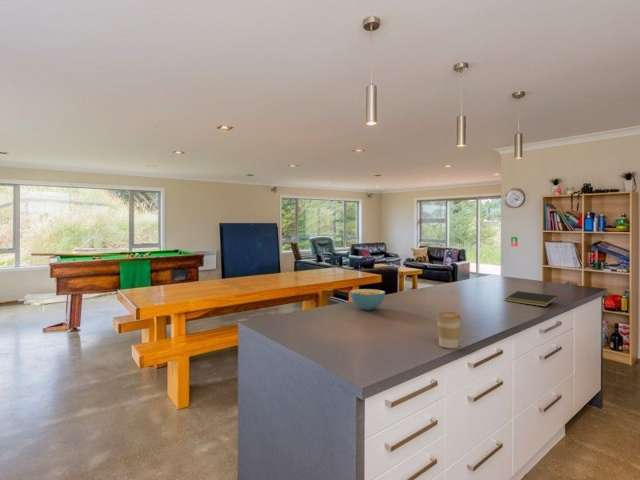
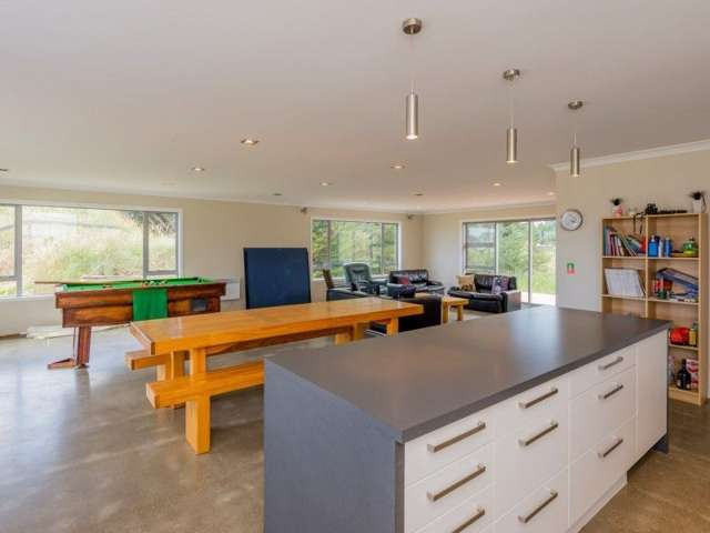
- coffee cup [435,311,462,349]
- cereal bowl [349,288,386,311]
- notepad [504,290,558,308]
